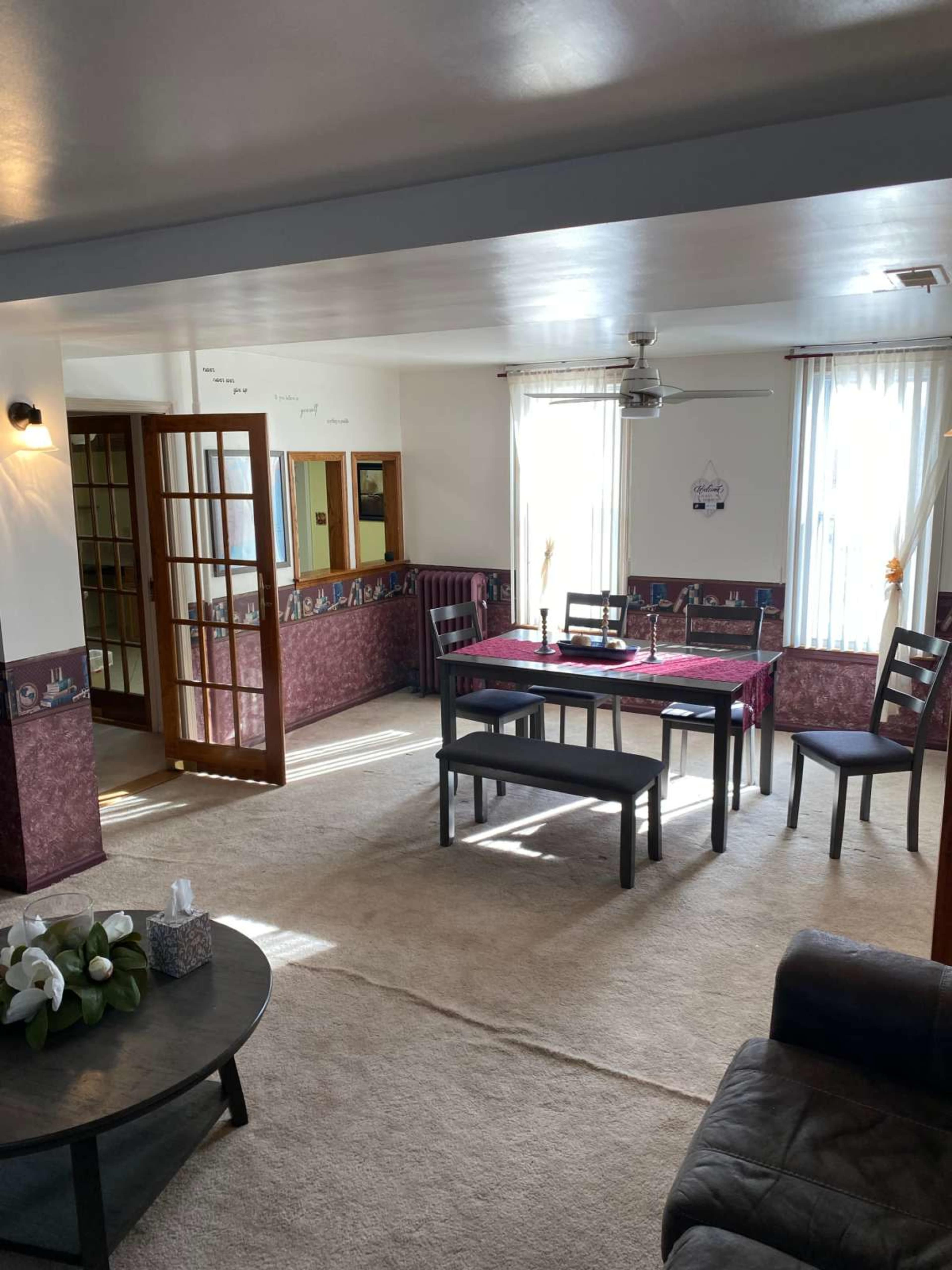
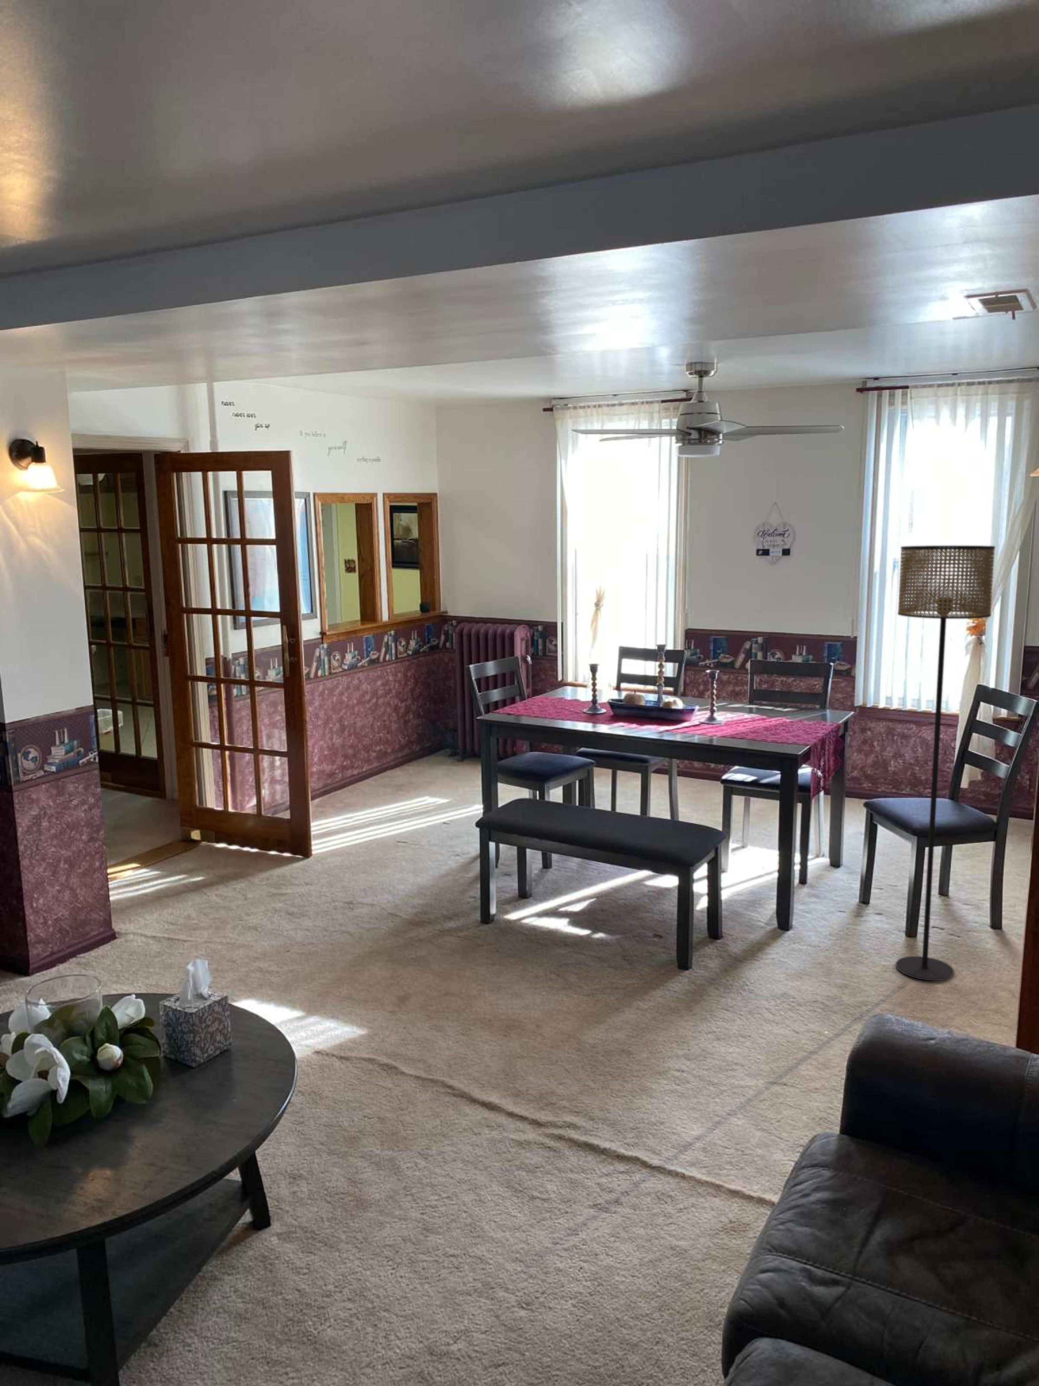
+ floor lamp [896,546,995,981]
